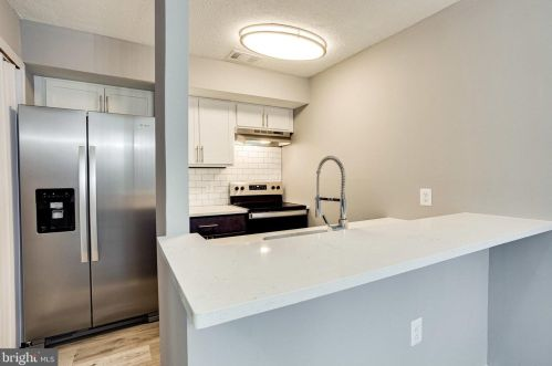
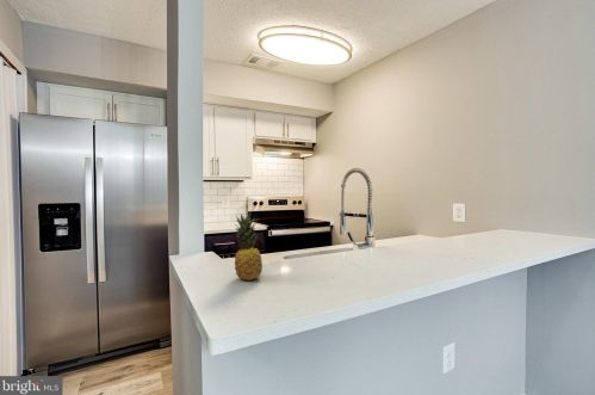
+ fruit [234,212,264,282]
